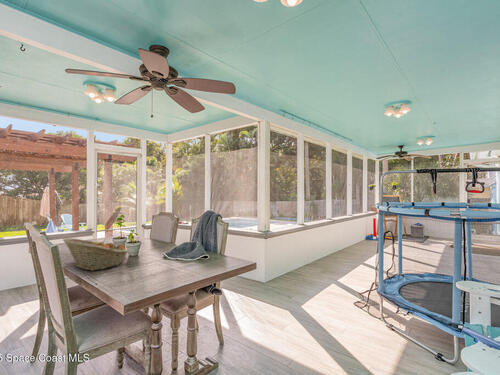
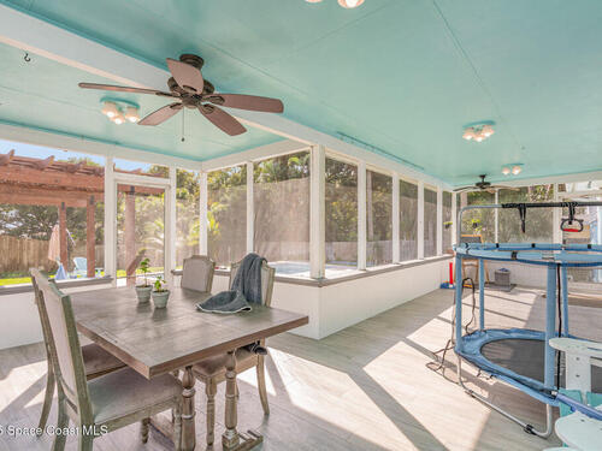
- fruit basket [62,237,130,271]
